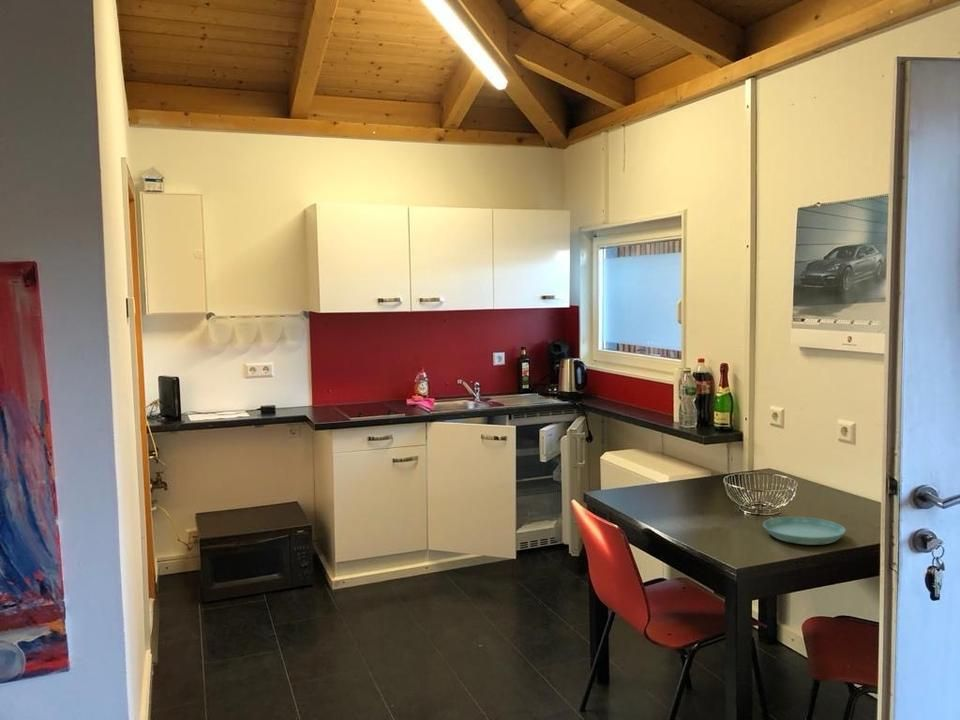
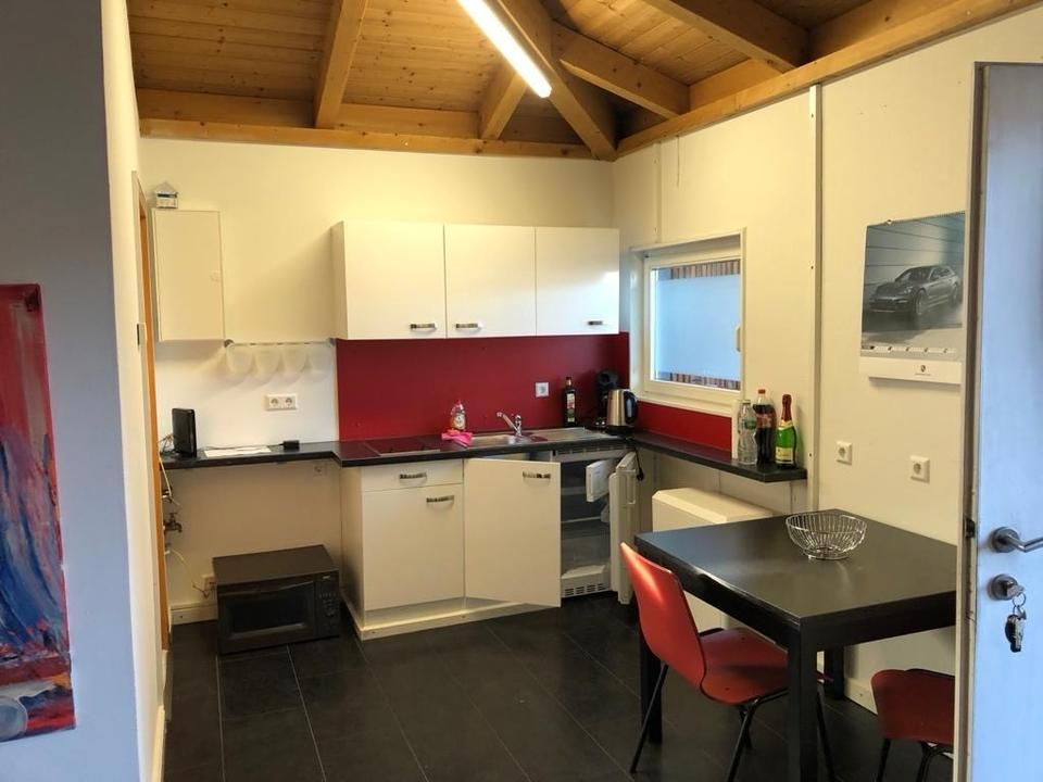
- saucer [762,516,847,546]
